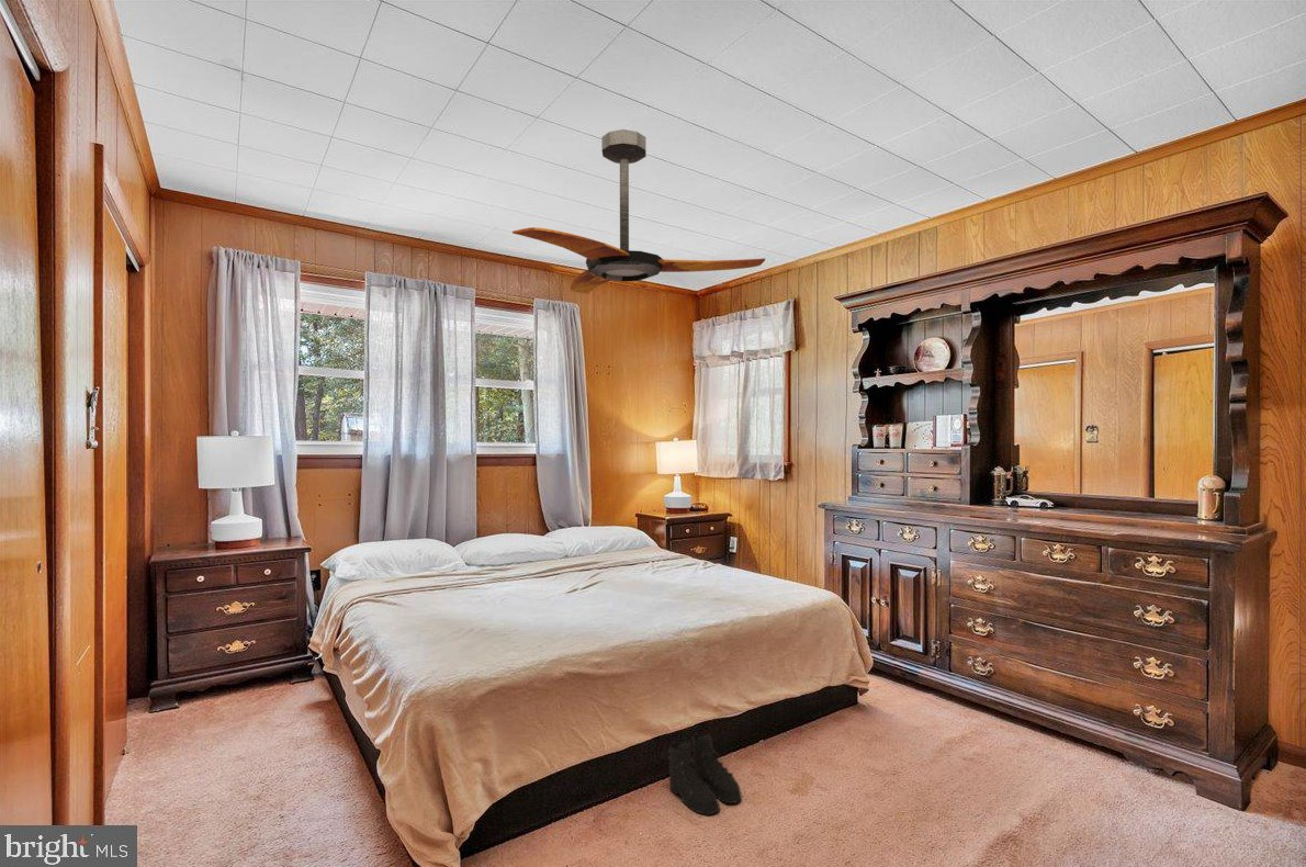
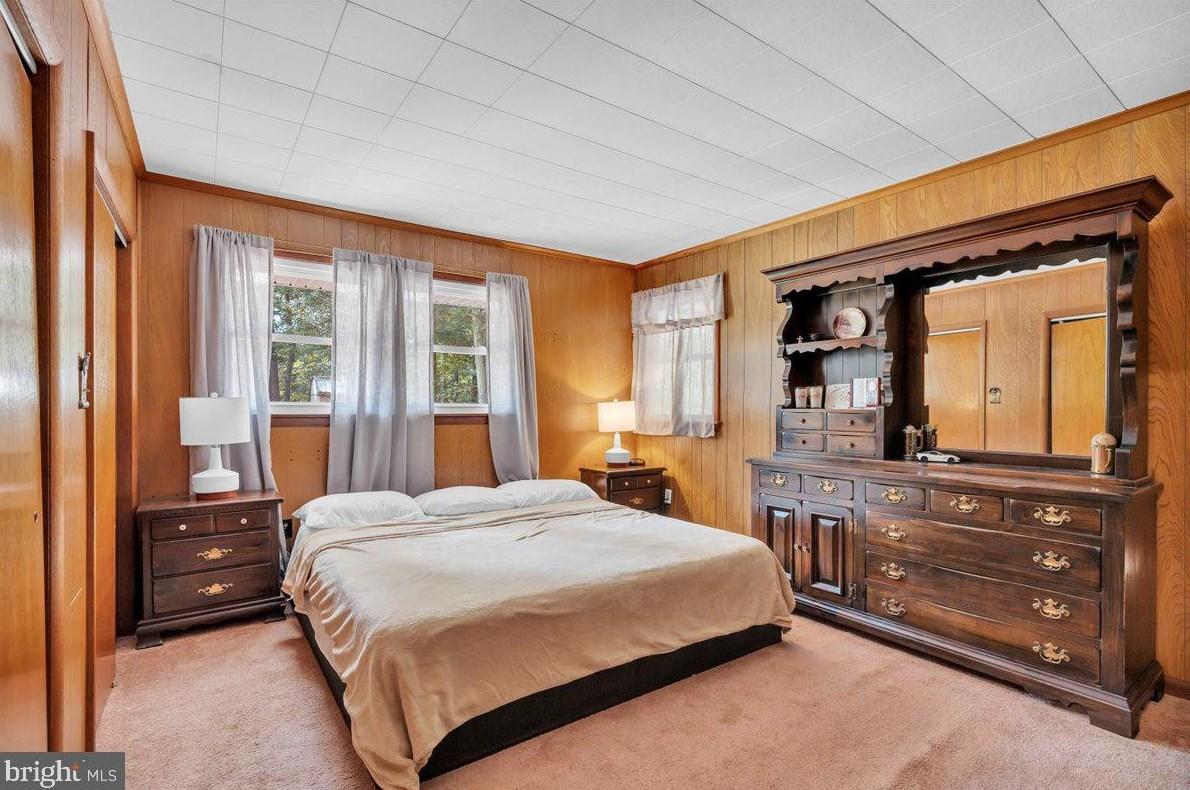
- boots [667,732,743,817]
- ceiling fan [511,128,766,294]
